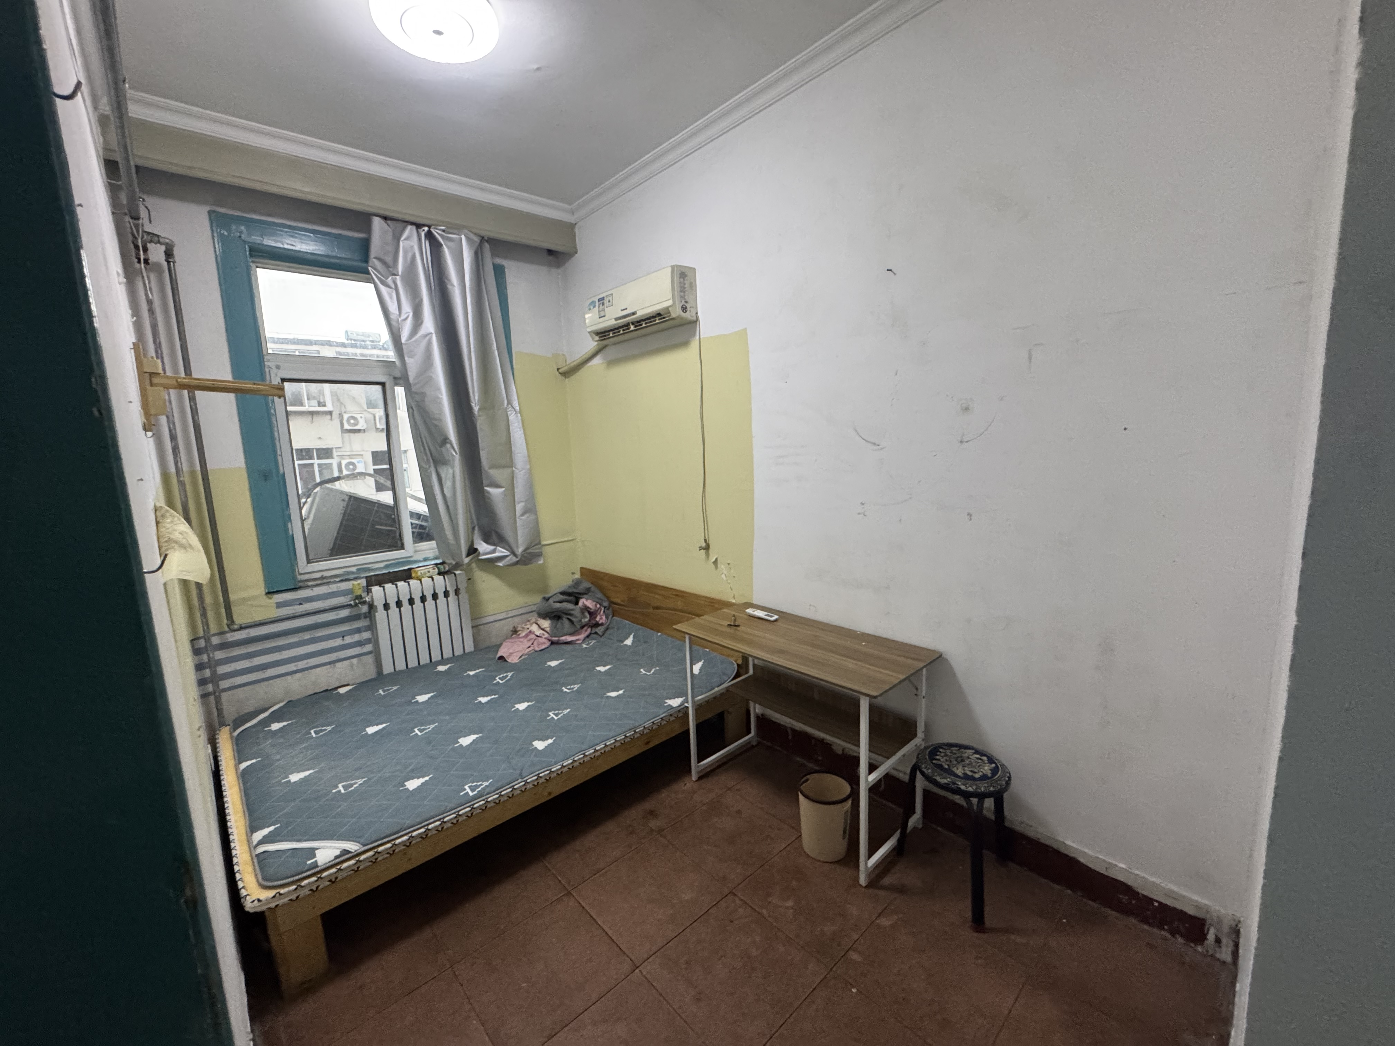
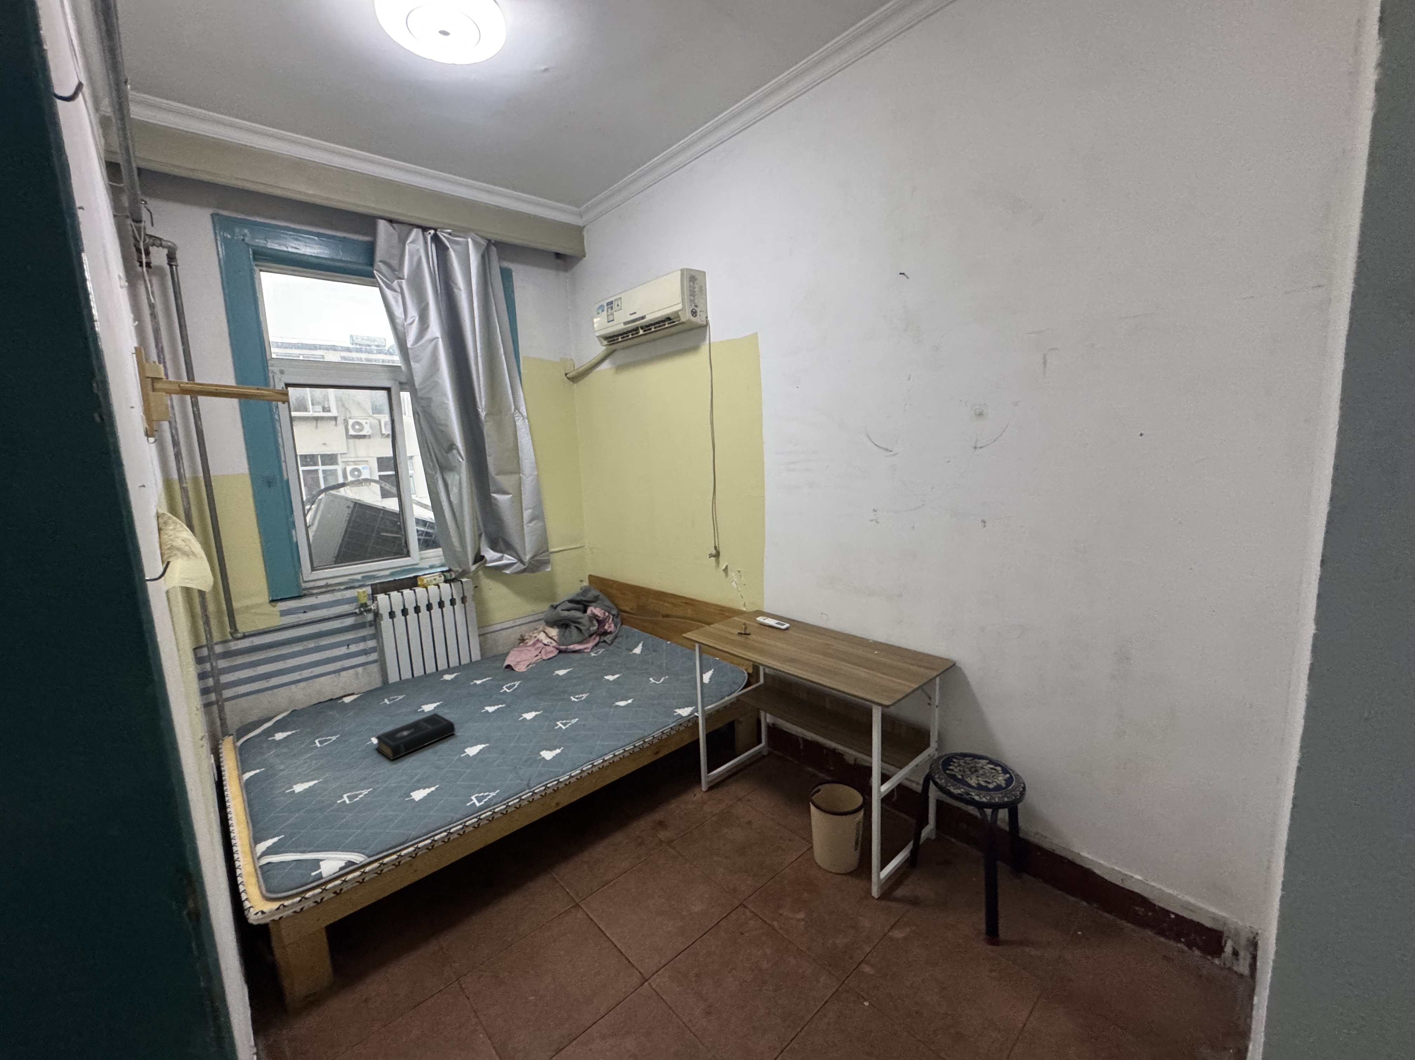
+ book [373,713,456,760]
